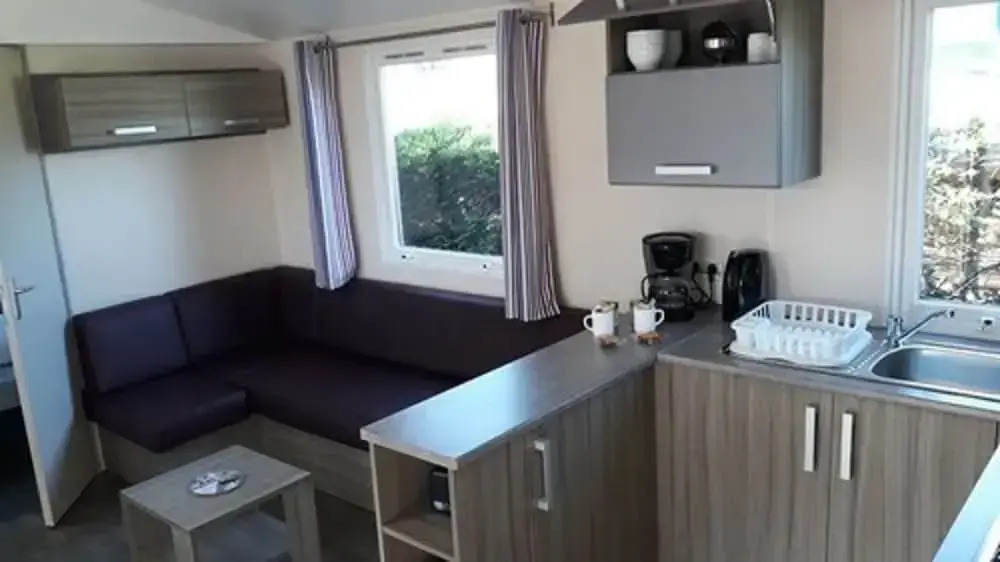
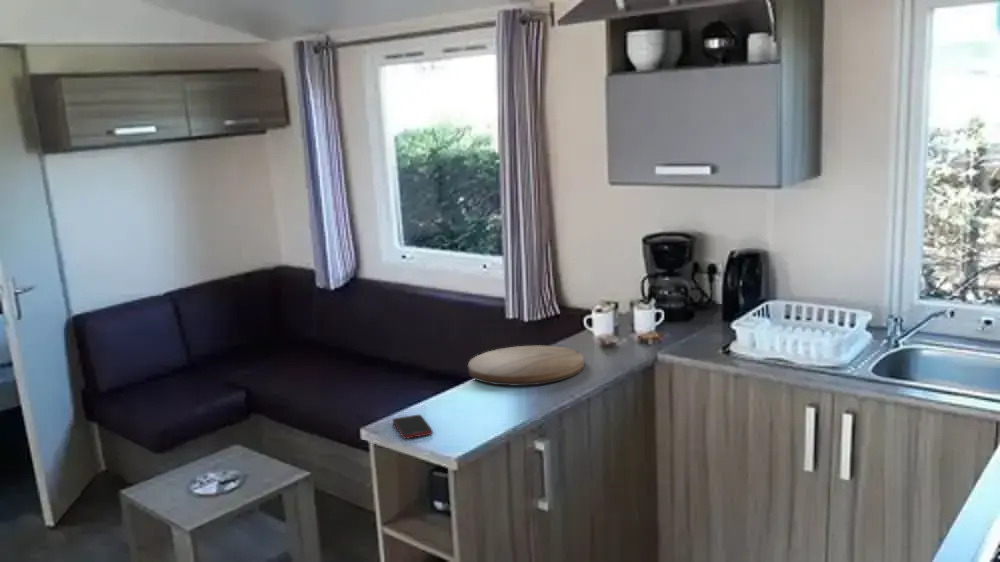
+ cutting board [467,344,585,387]
+ cell phone [392,414,434,440]
